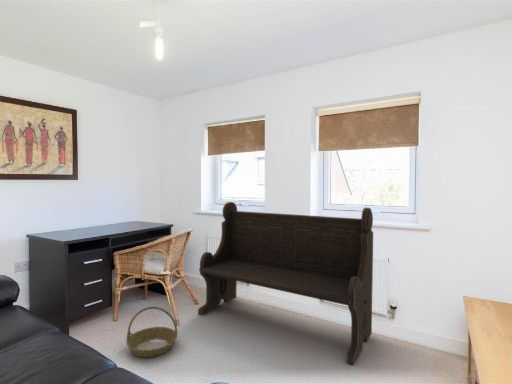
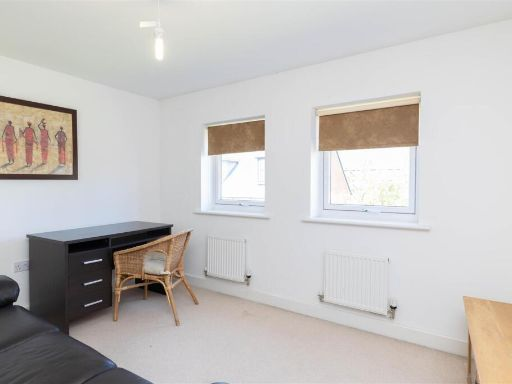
- basket [125,306,178,358]
- bench [197,201,374,366]
